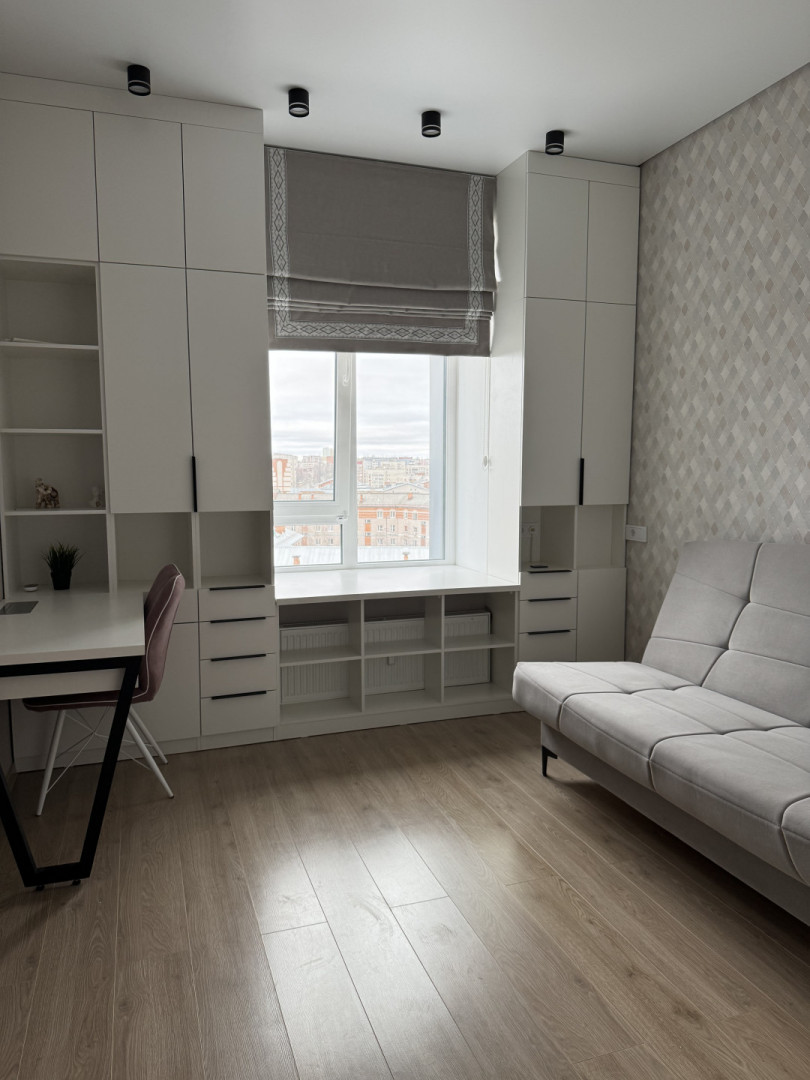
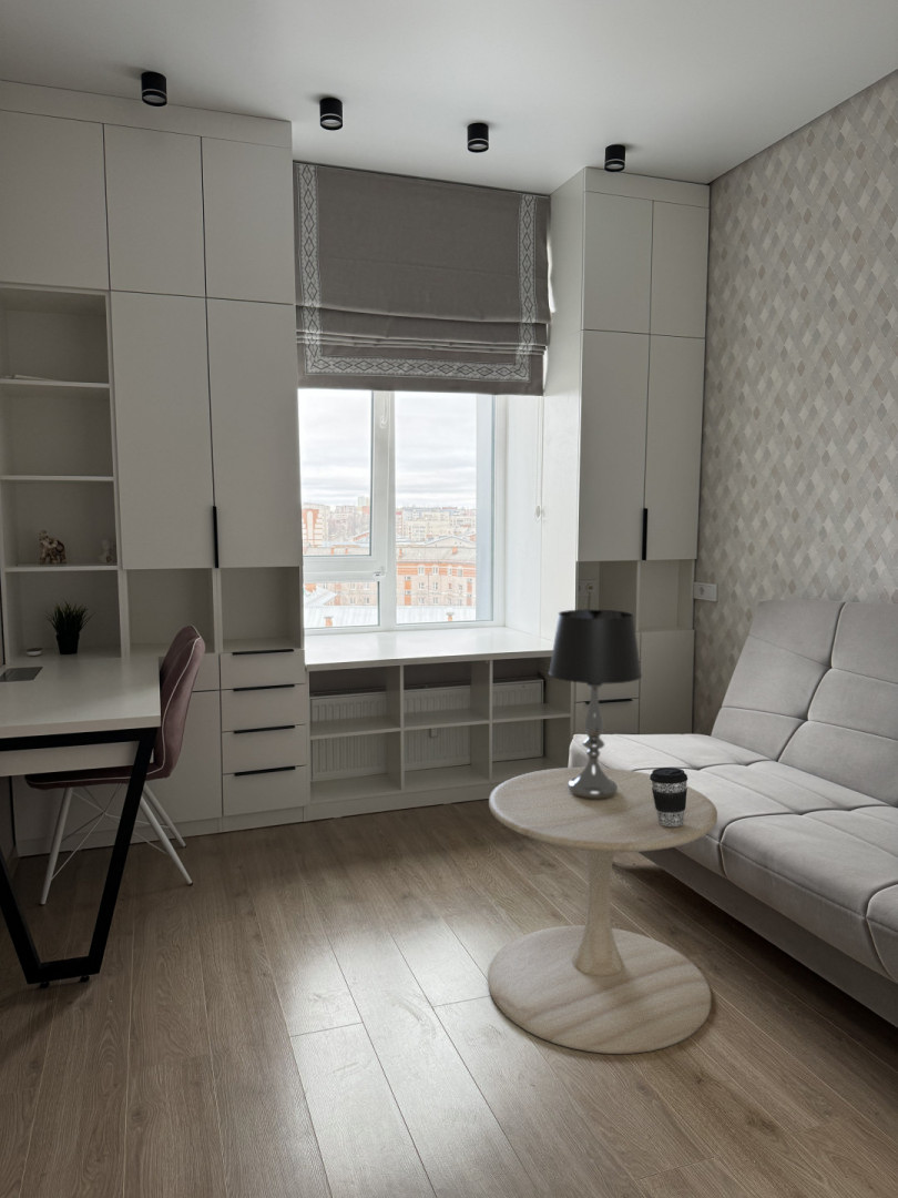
+ side table [487,766,718,1055]
+ coffee cup [650,766,688,826]
+ table lamp [548,609,643,798]
